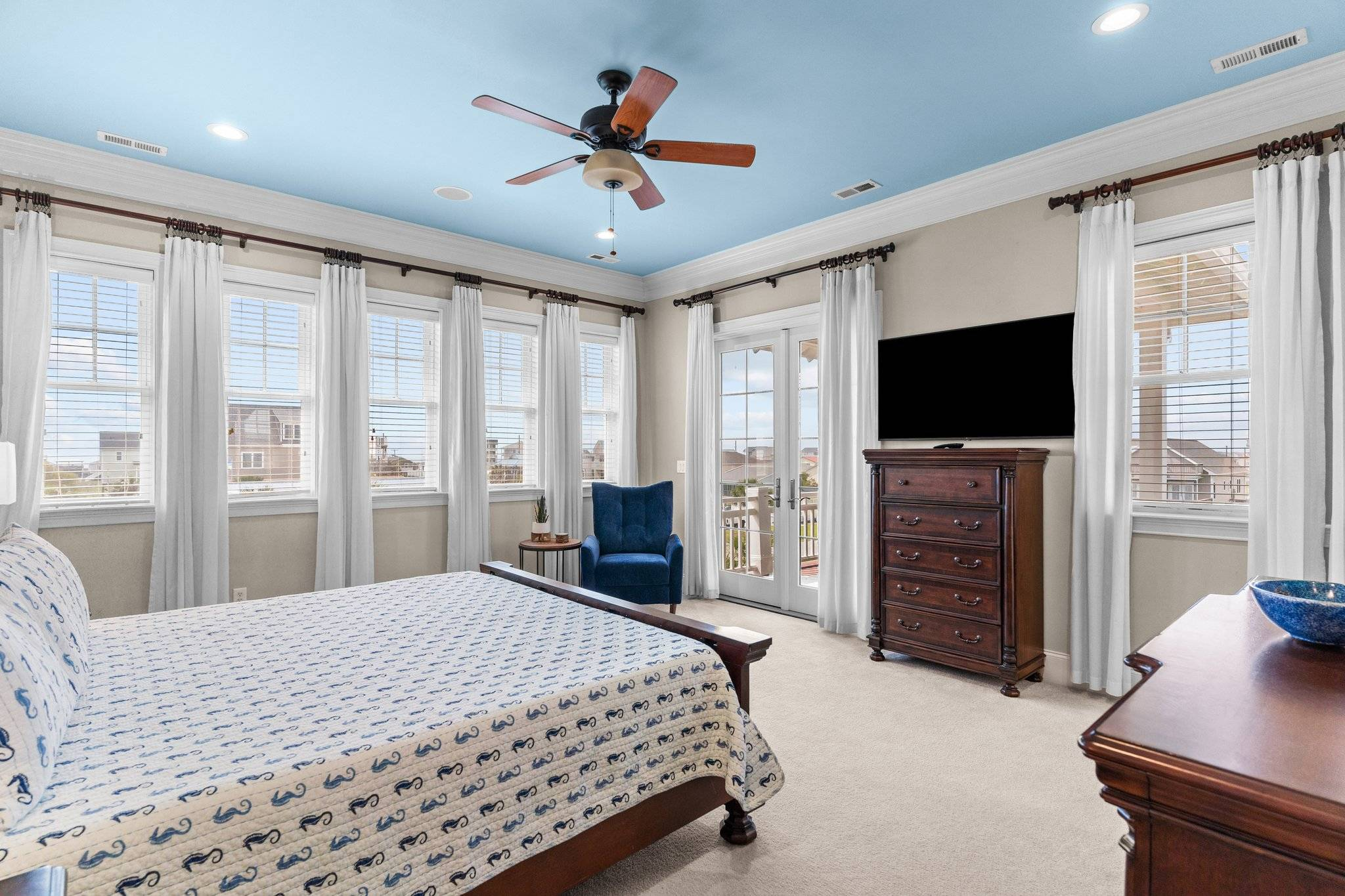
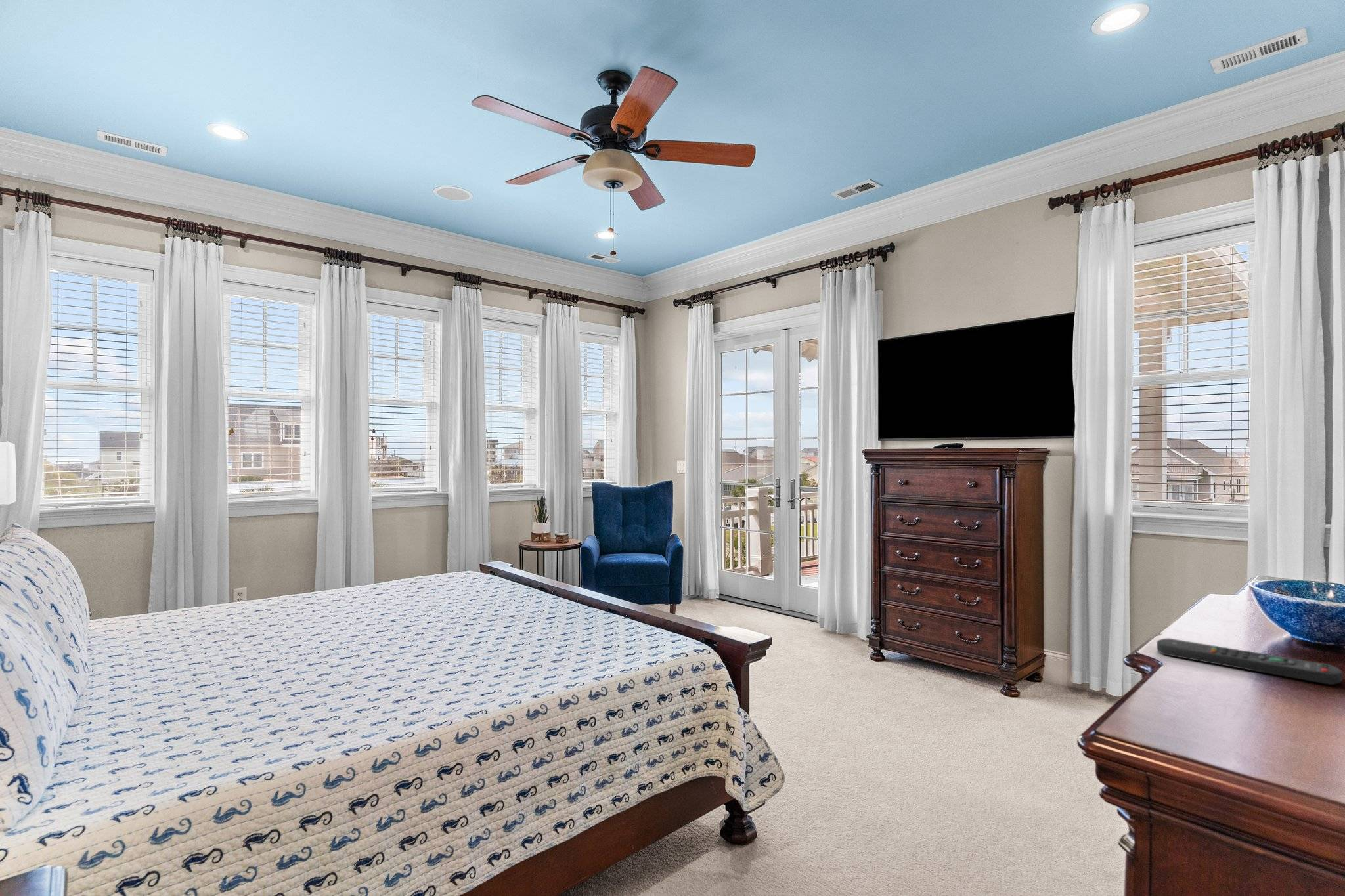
+ remote control [1156,638,1343,685]
